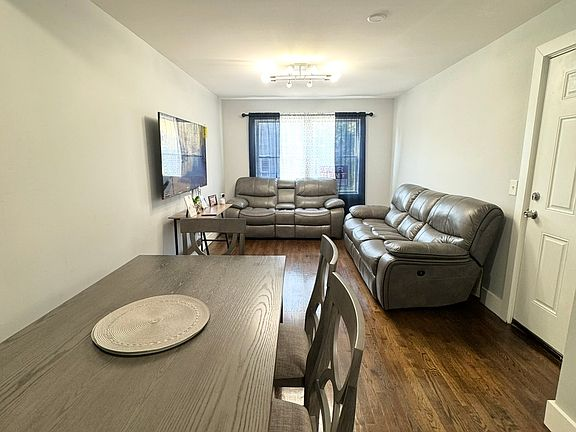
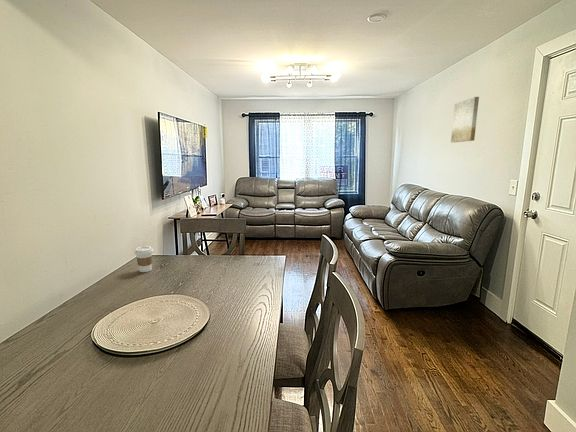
+ coffee cup [133,245,154,273]
+ wall art [450,96,480,143]
